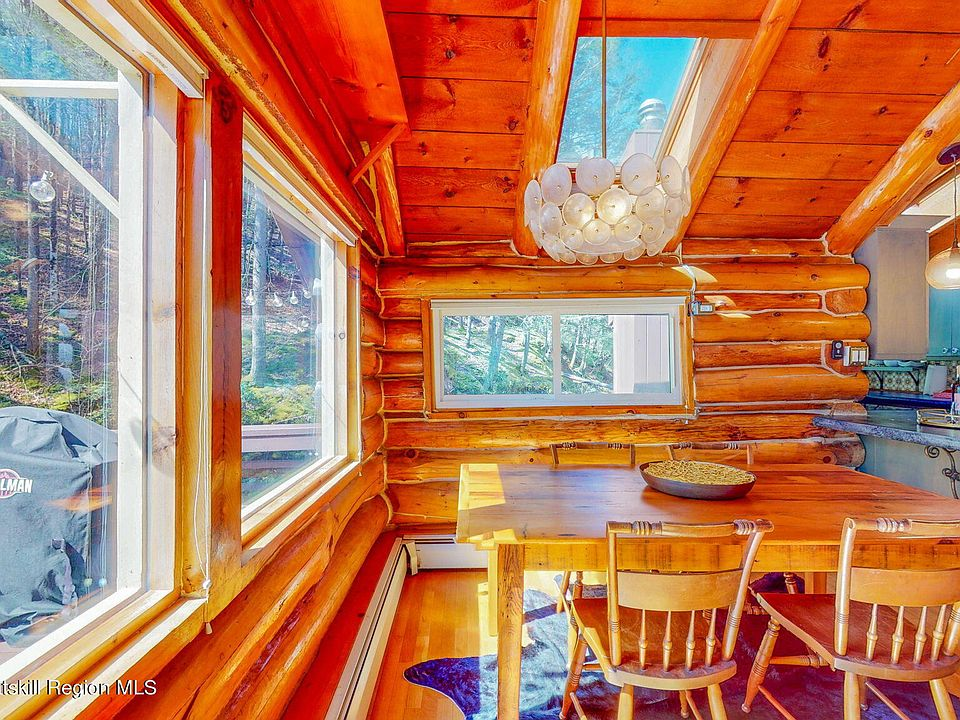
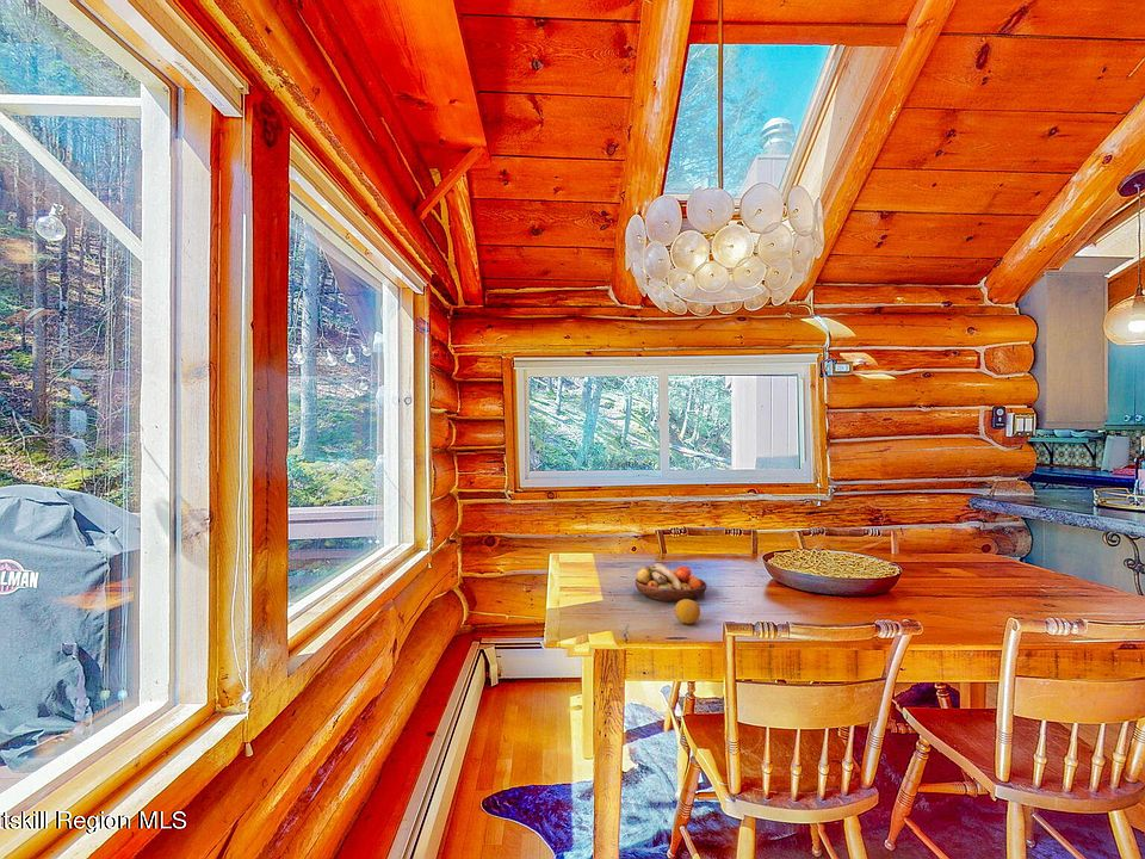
+ fruit bowl [635,562,708,602]
+ fruit [674,599,701,625]
